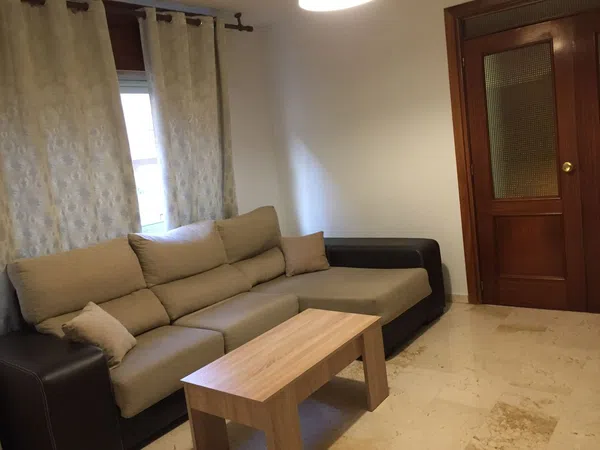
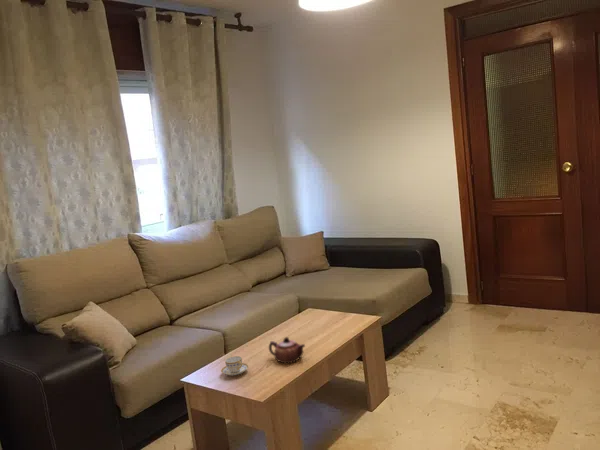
+ teacup [220,355,249,376]
+ teapot [268,336,306,364]
